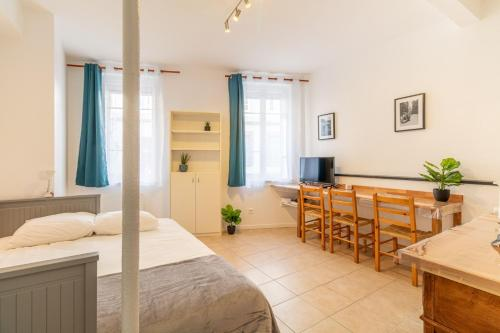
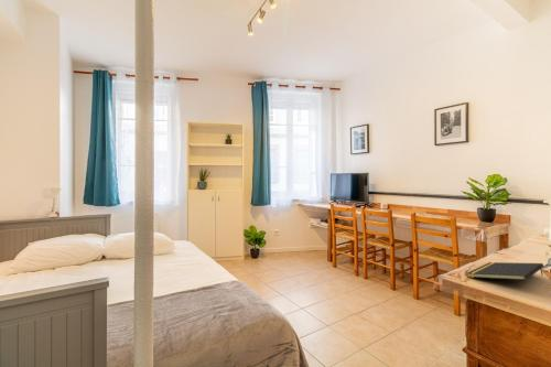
+ notepad [466,261,544,281]
